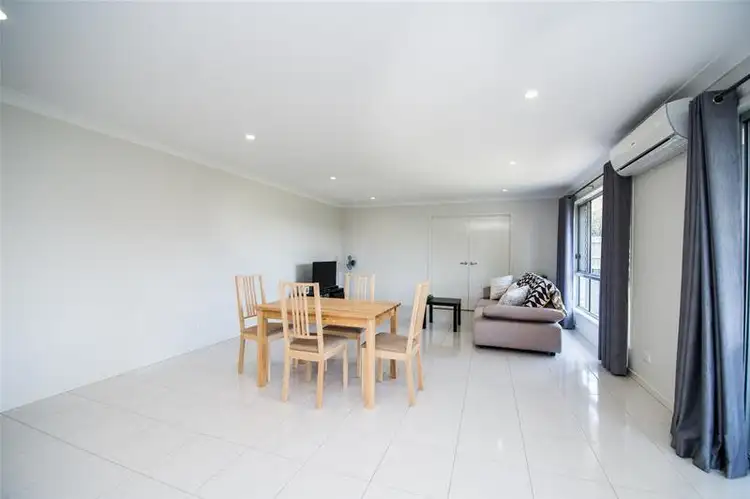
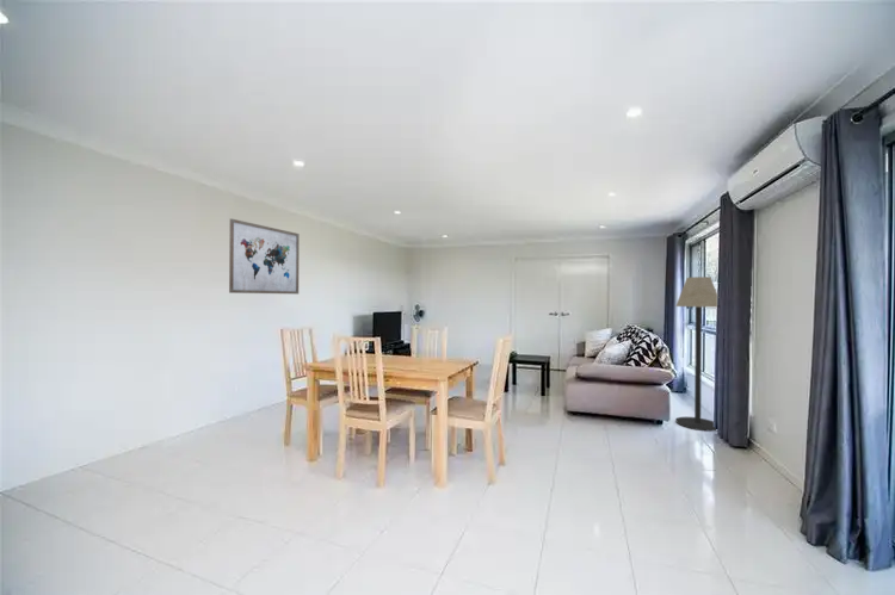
+ wall art [228,217,301,296]
+ floor lamp [674,275,718,433]
